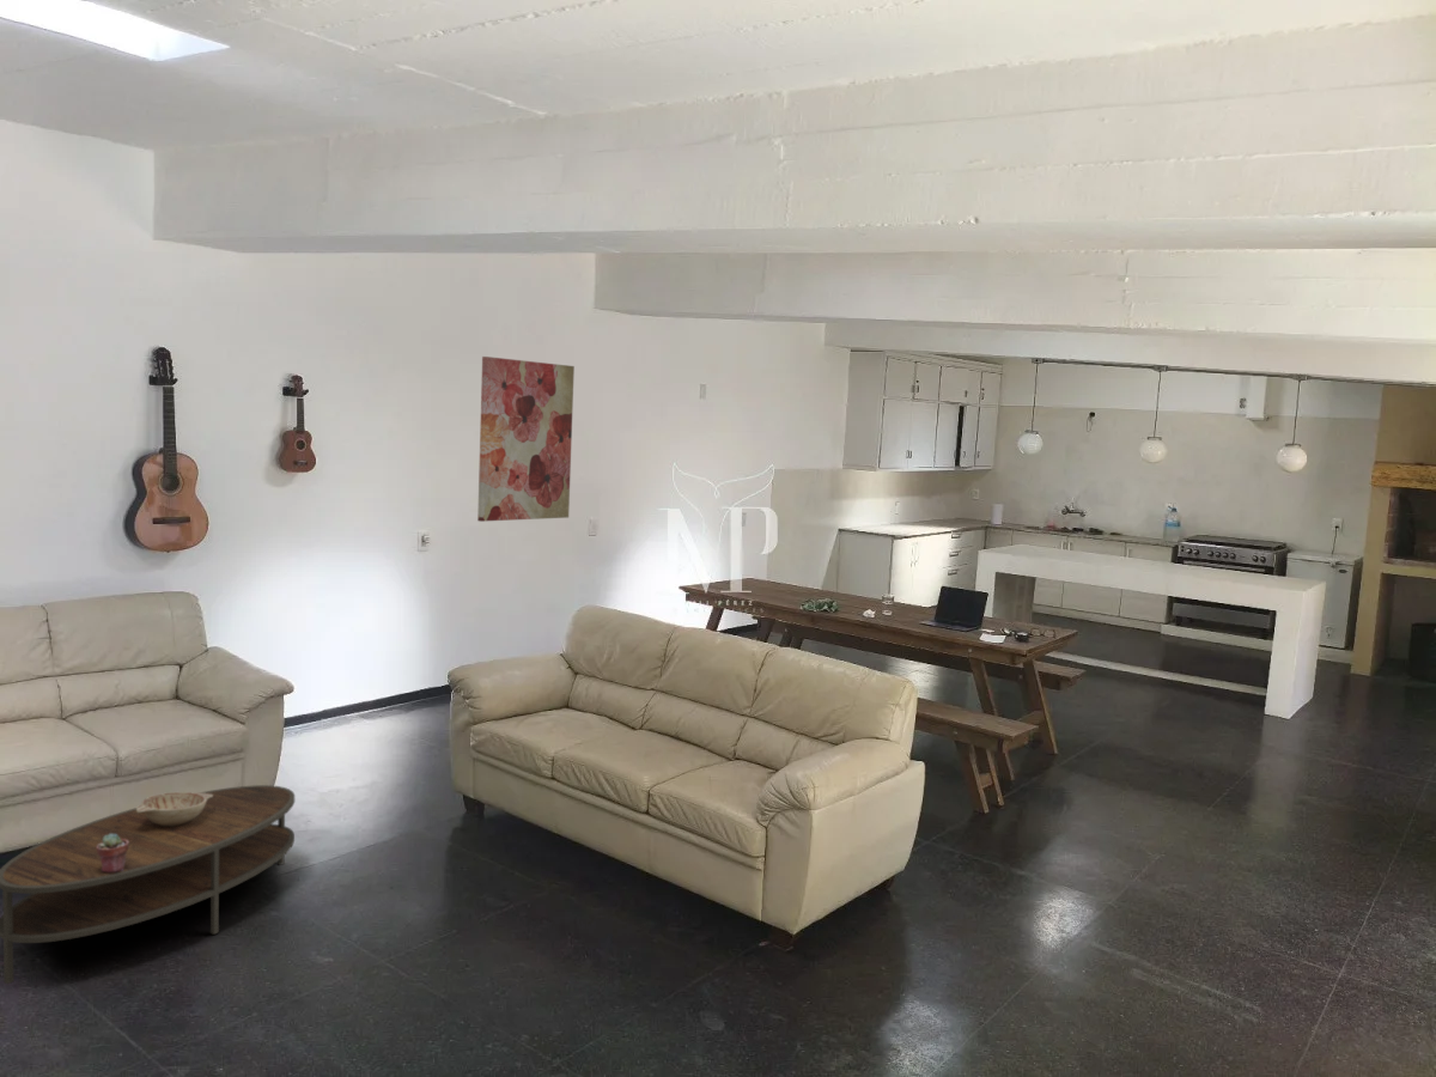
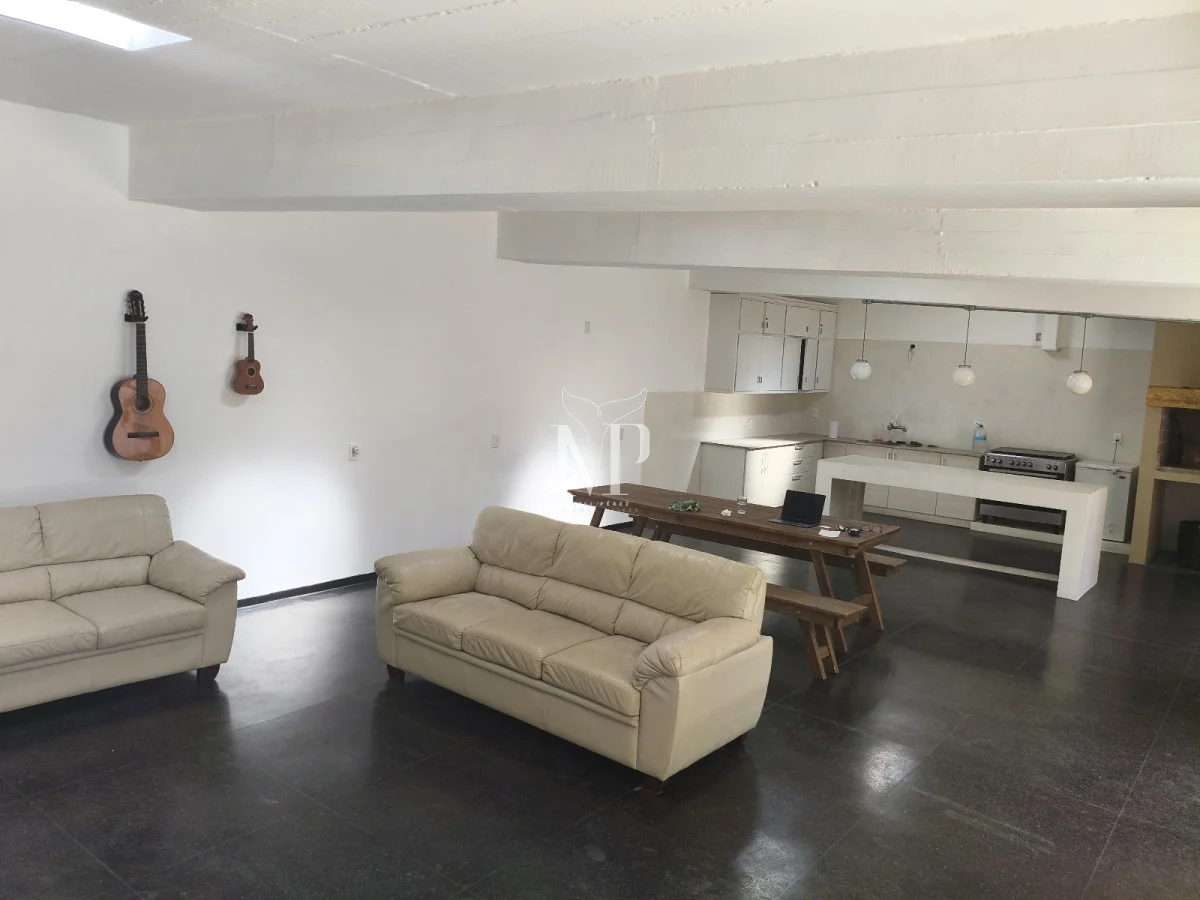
- wall art [476,355,576,523]
- potted succulent [97,834,129,872]
- decorative bowl [135,791,213,827]
- coffee table [0,784,296,985]
